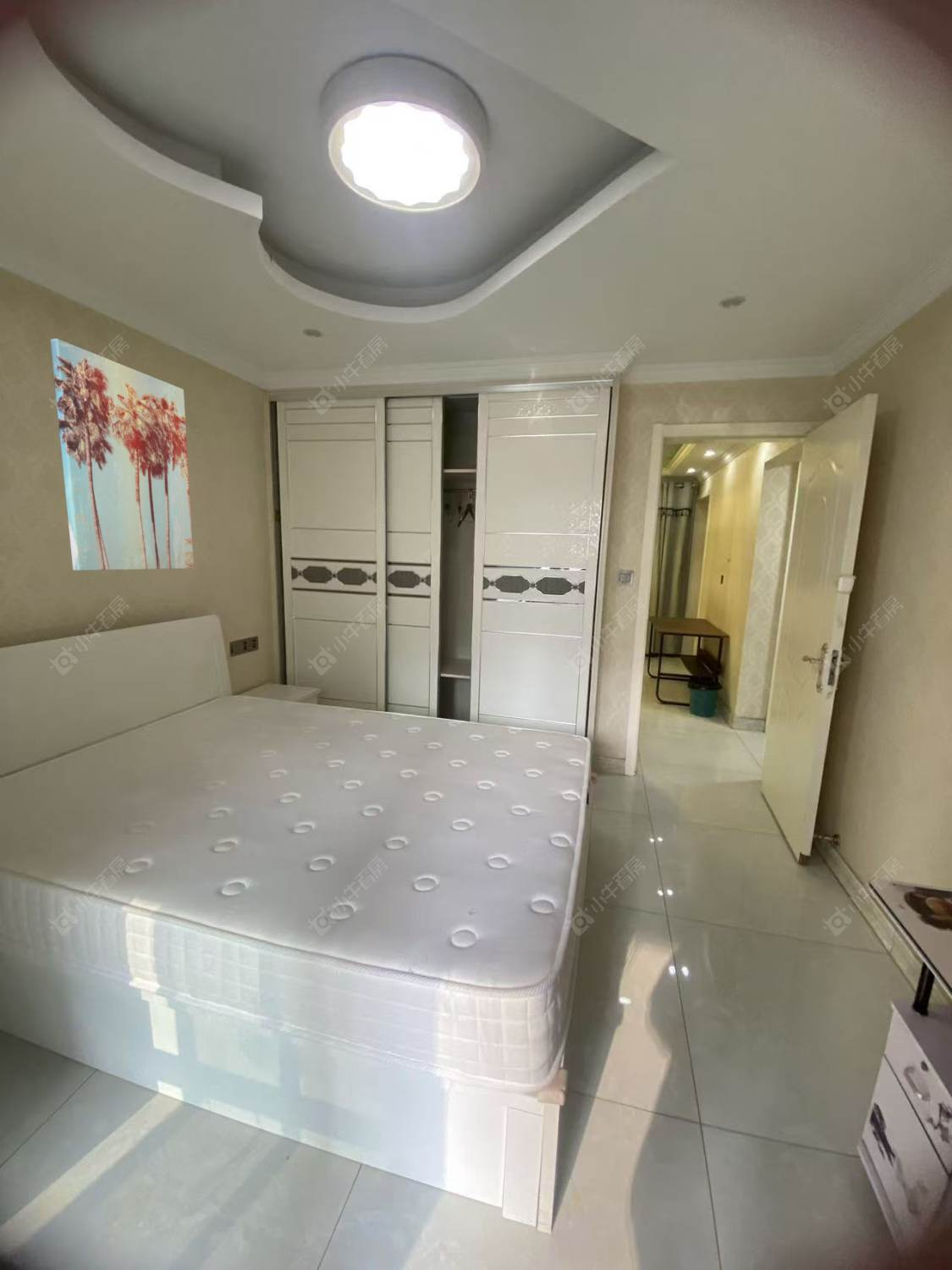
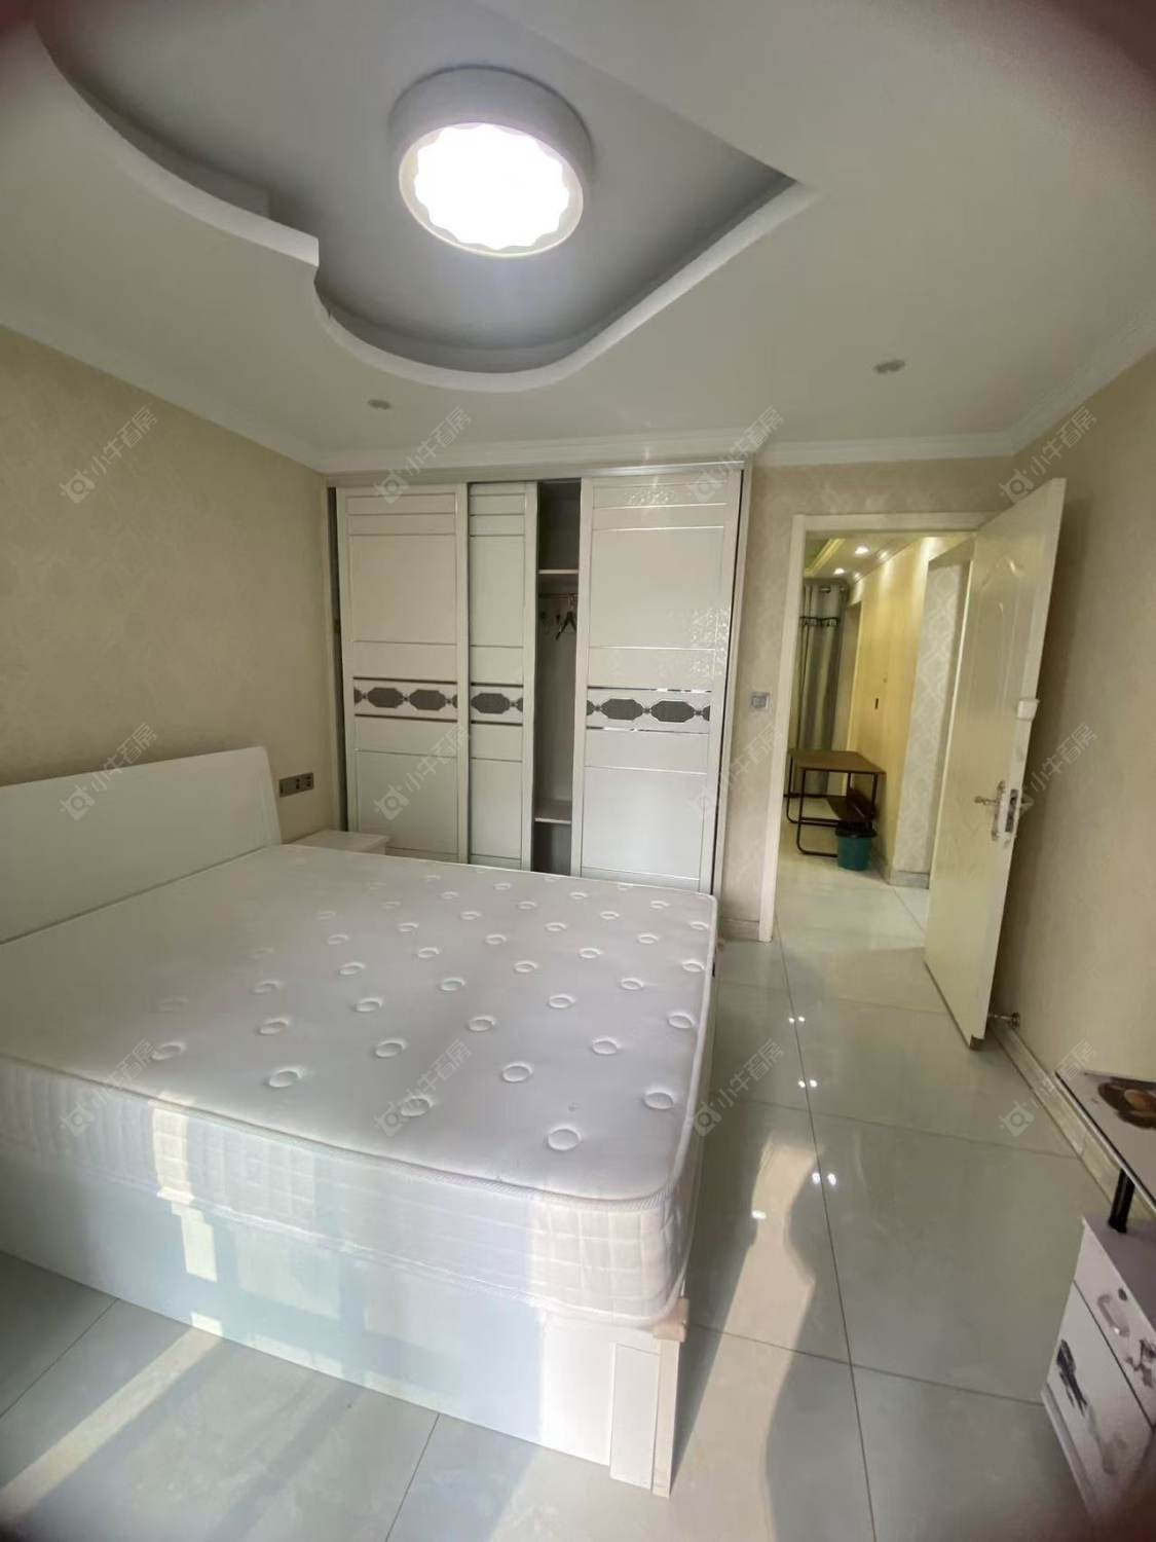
- wall art [50,338,195,572]
